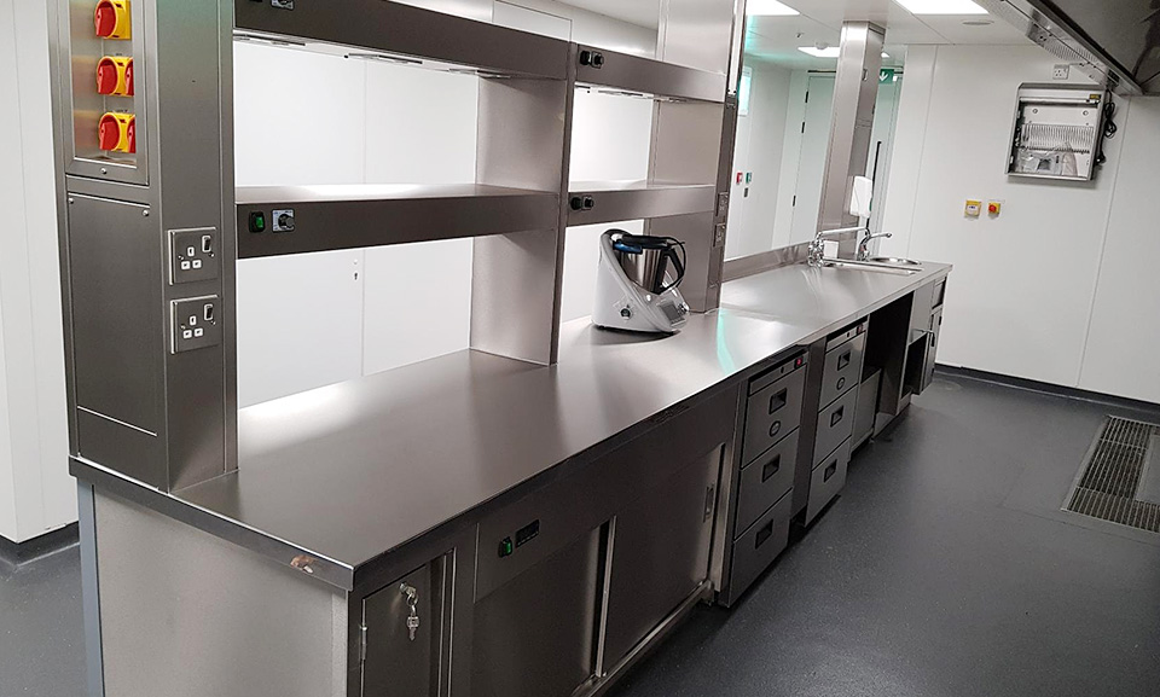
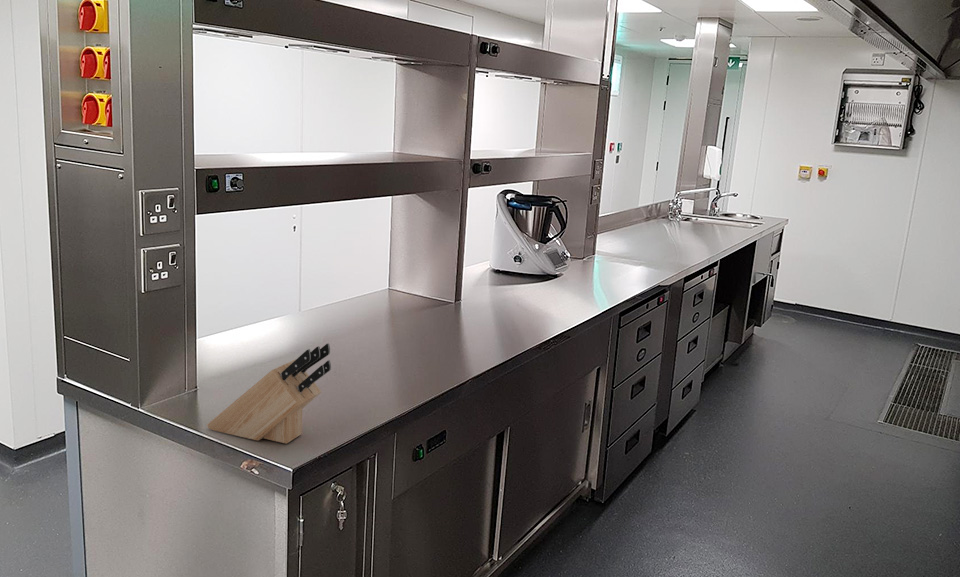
+ knife block [206,342,332,445]
